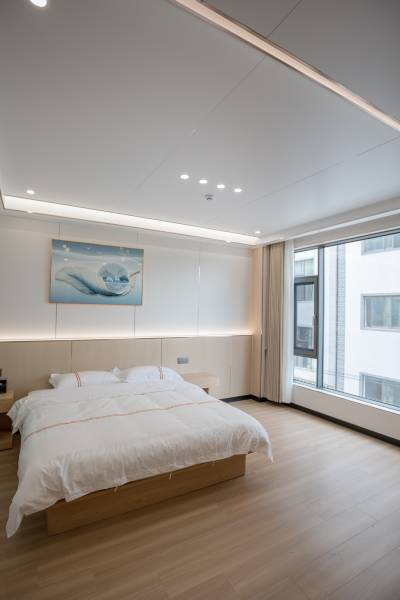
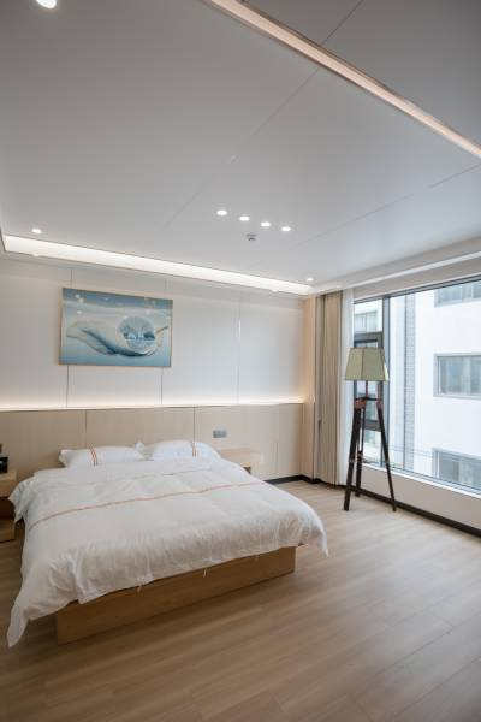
+ floor lamp [342,345,398,513]
